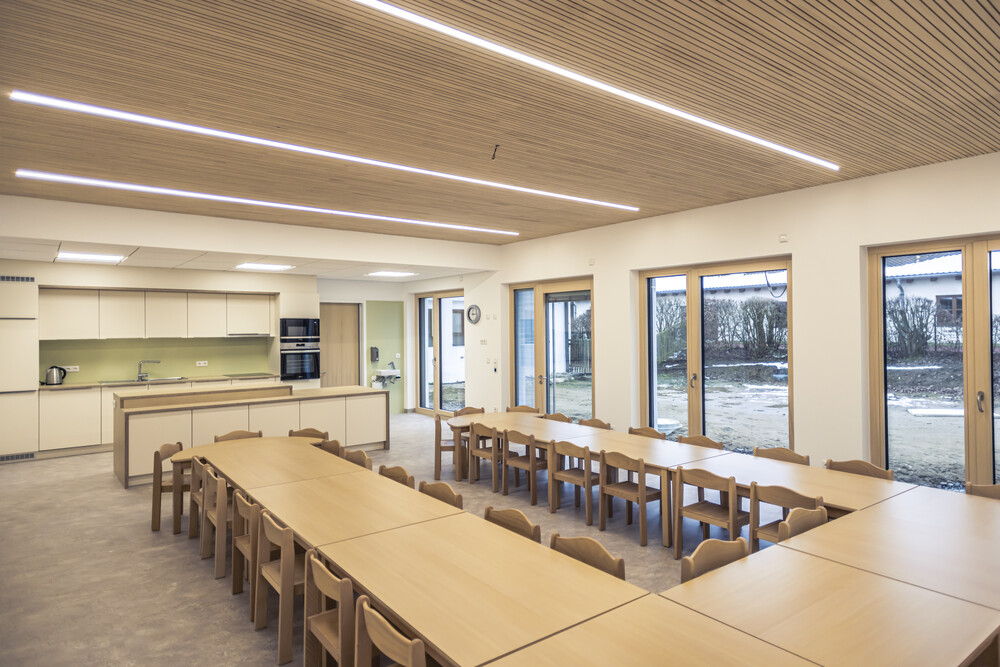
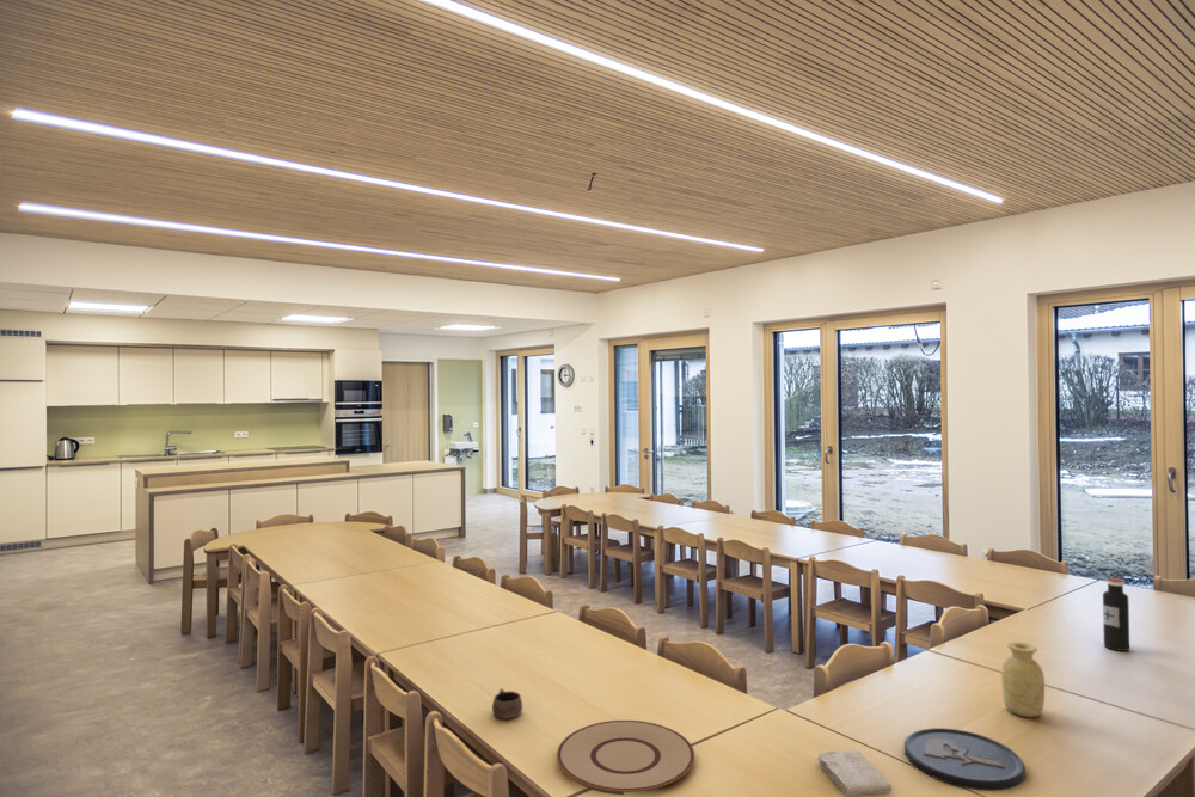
+ vase [1000,640,1046,718]
+ cup [491,687,523,721]
+ washcloth [816,749,894,797]
+ plate [556,719,695,796]
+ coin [903,727,1027,792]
+ water bottle [1102,576,1130,652]
